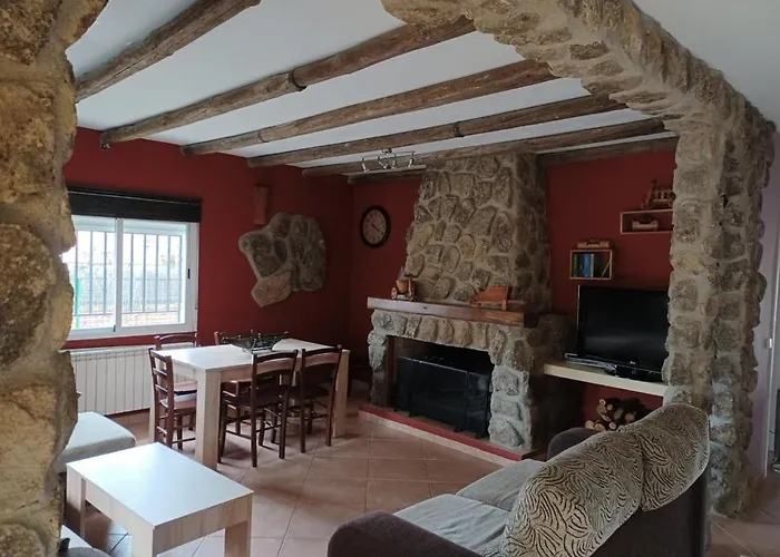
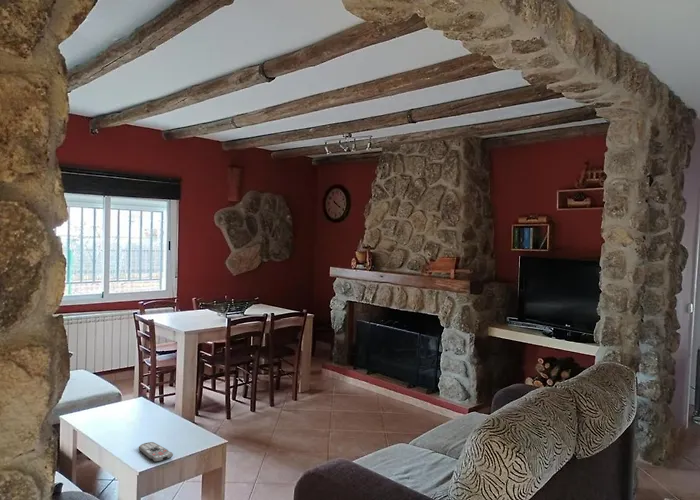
+ remote control [138,441,174,463]
